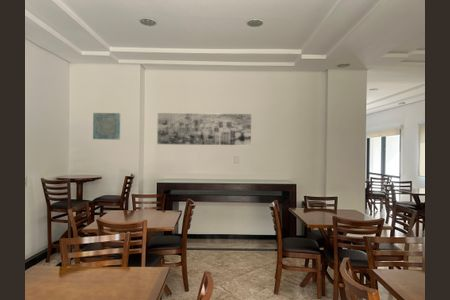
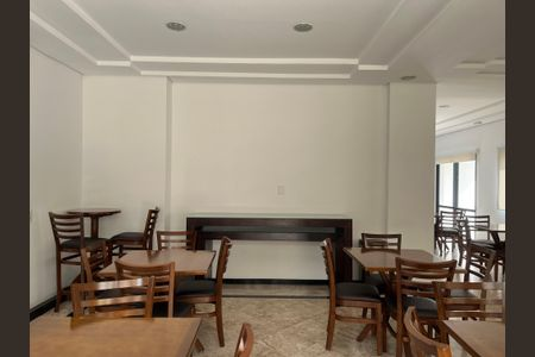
- wall art [156,112,252,146]
- wall art [92,112,121,141]
